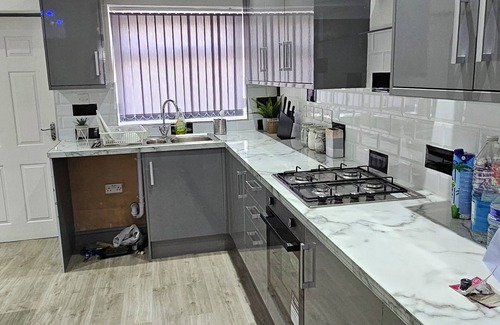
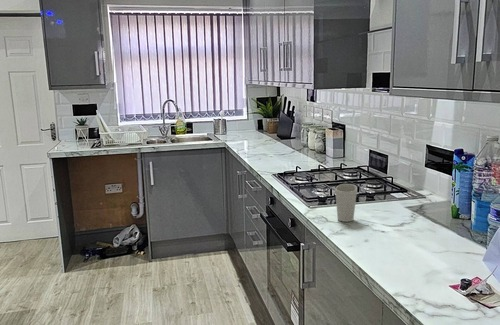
+ cup [334,183,358,223]
